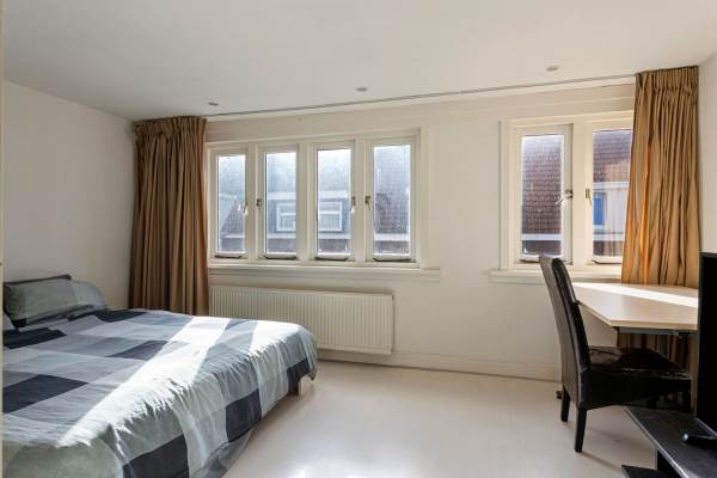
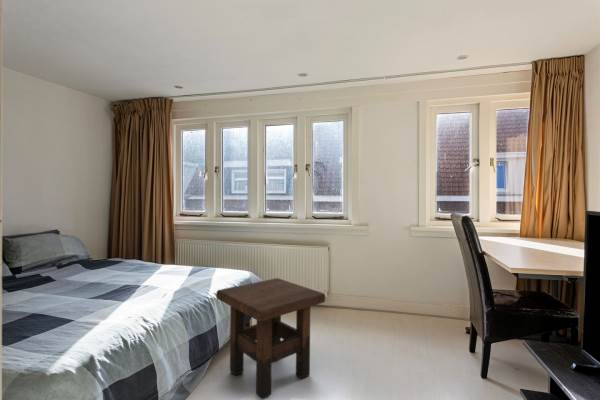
+ side table [215,277,326,400]
